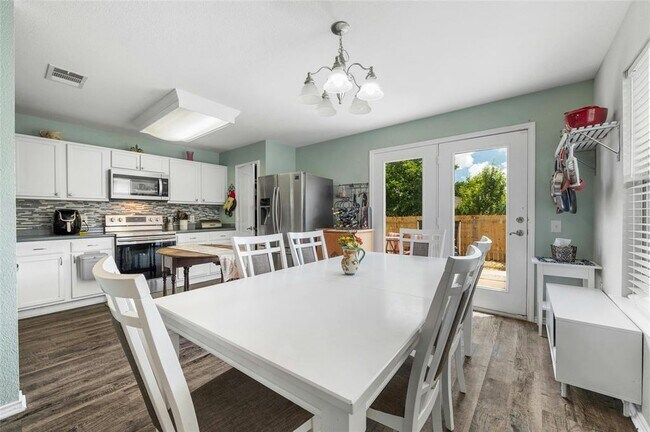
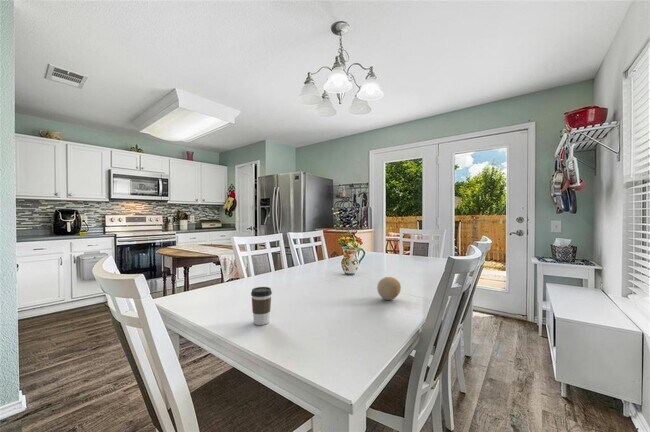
+ coffee cup [250,286,273,326]
+ fruit [376,276,402,301]
